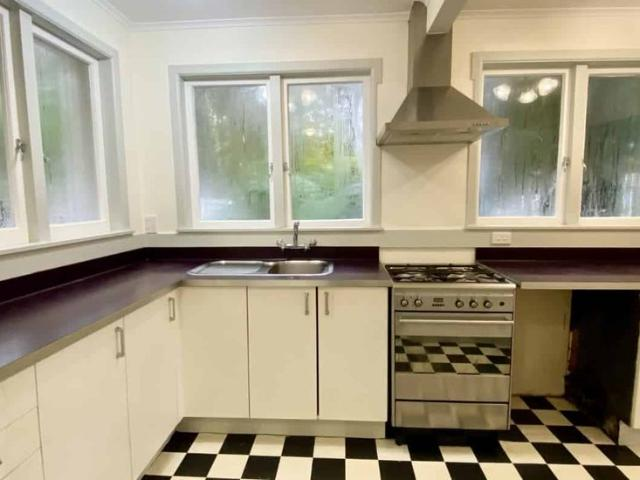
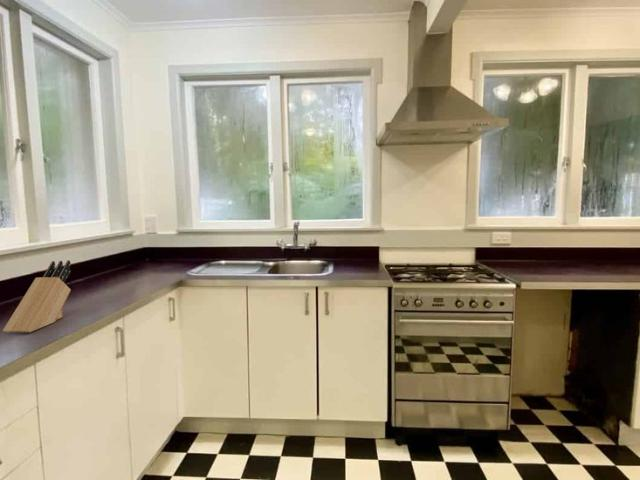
+ knife block [2,259,72,333]
